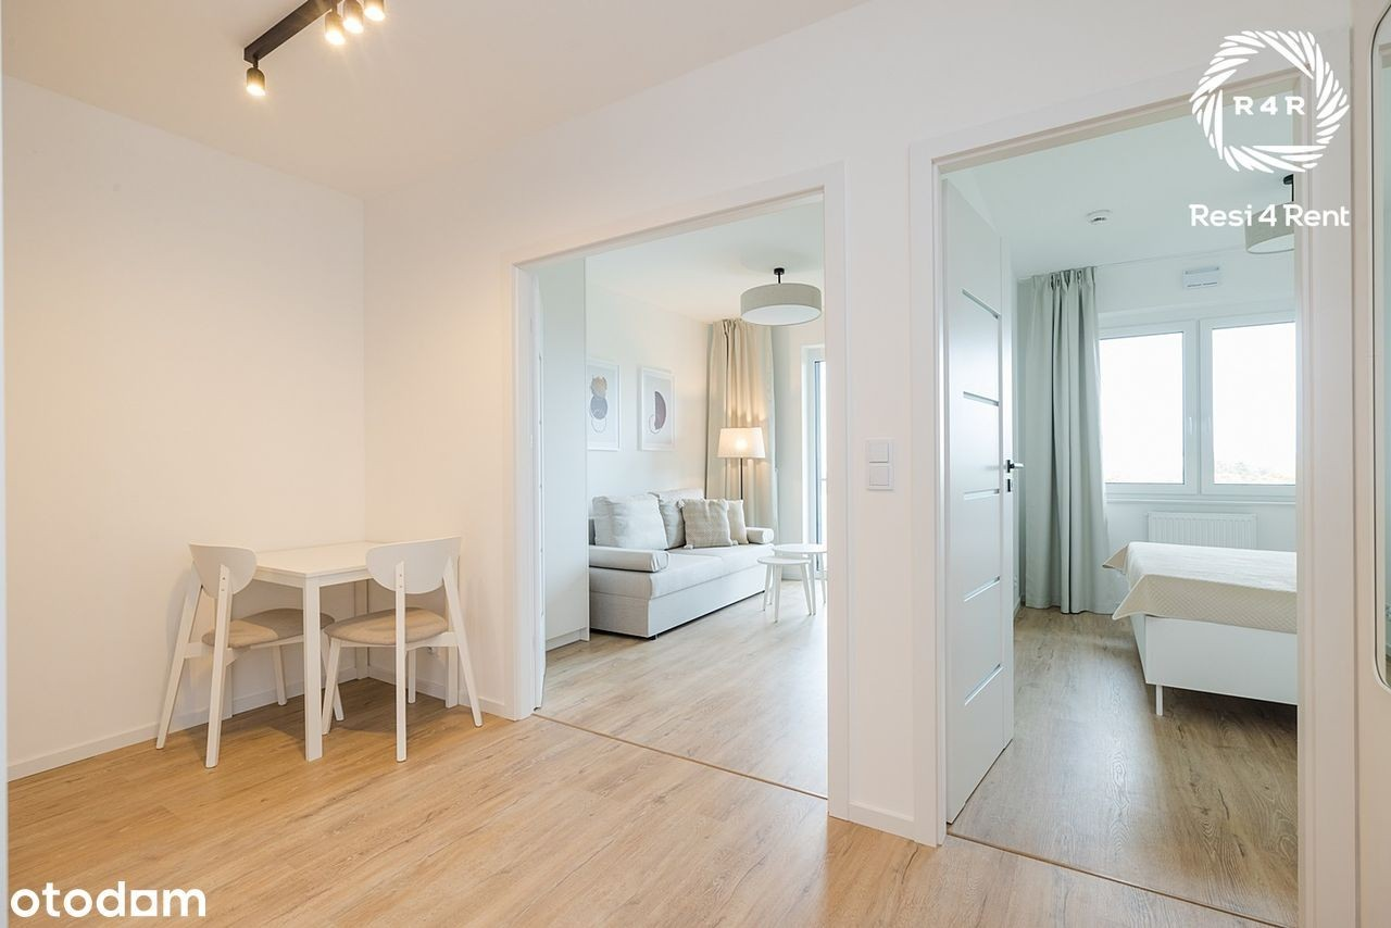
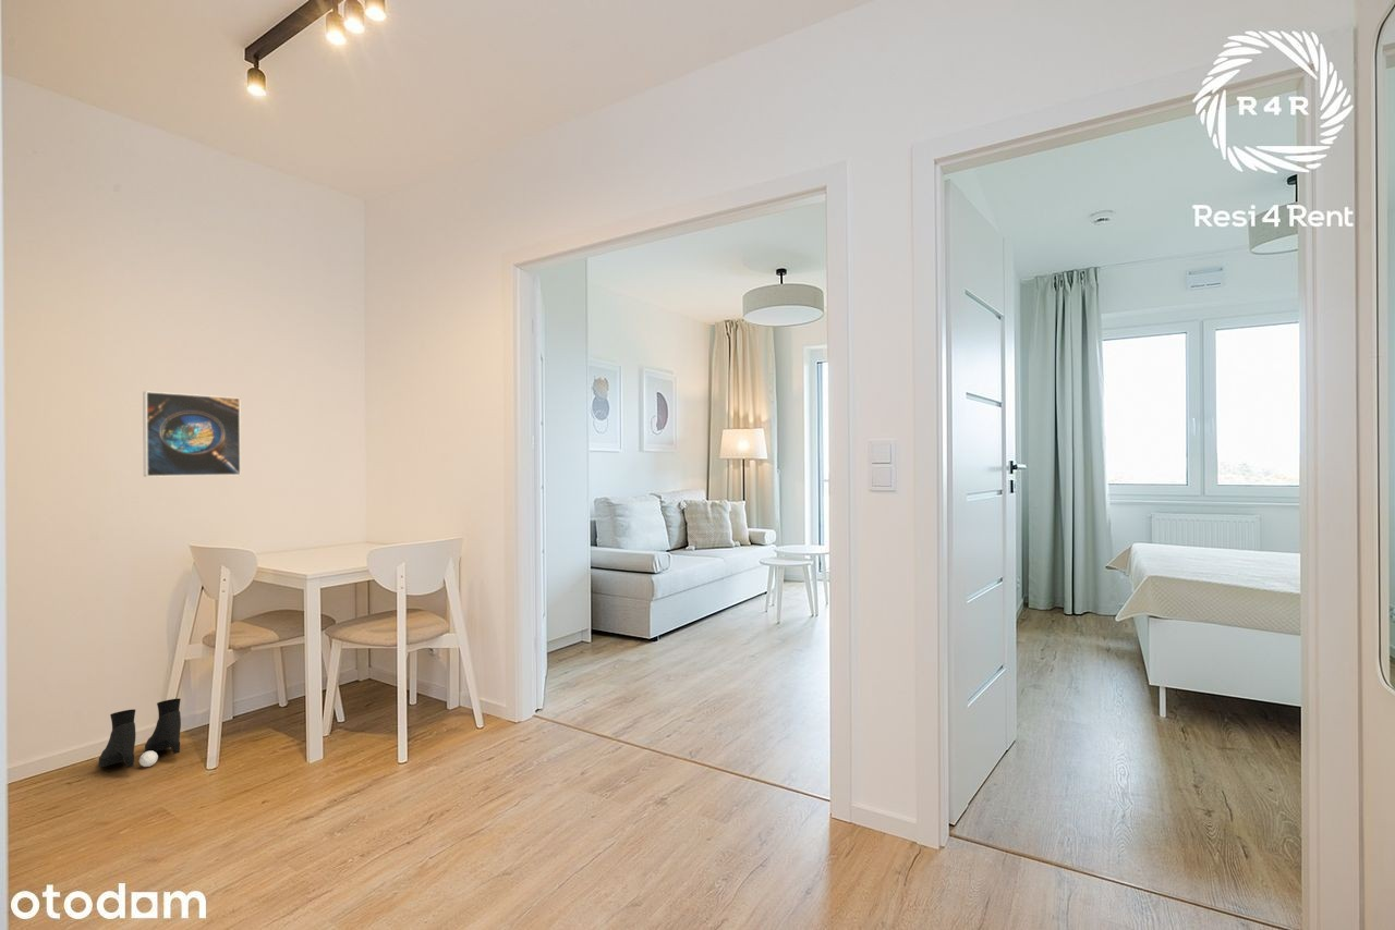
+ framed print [142,390,242,478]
+ boots [98,697,182,769]
